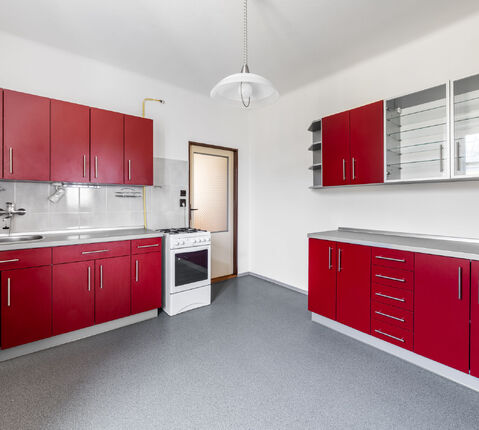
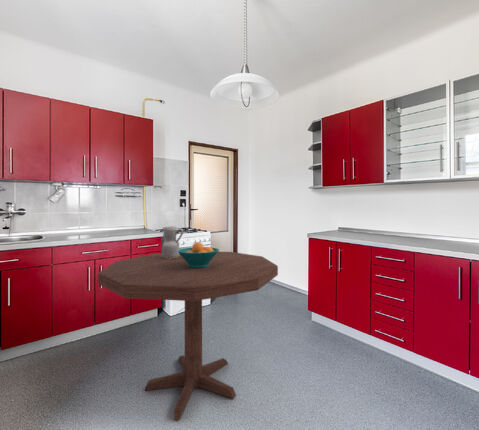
+ dining table [97,251,279,421]
+ fruit bowl [177,241,220,268]
+ ceramic pitcher [161,226,184,259]
